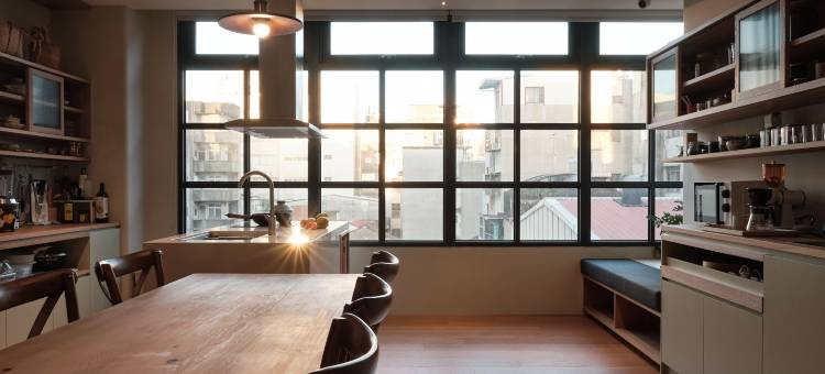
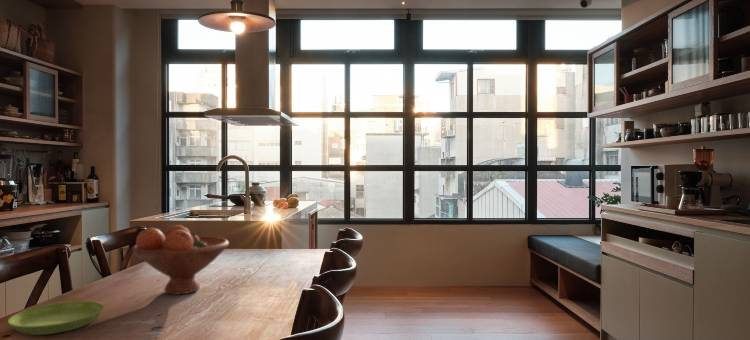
+ saucer [7,300,105,336]
+ fruit bowl [131,224,230,295]
